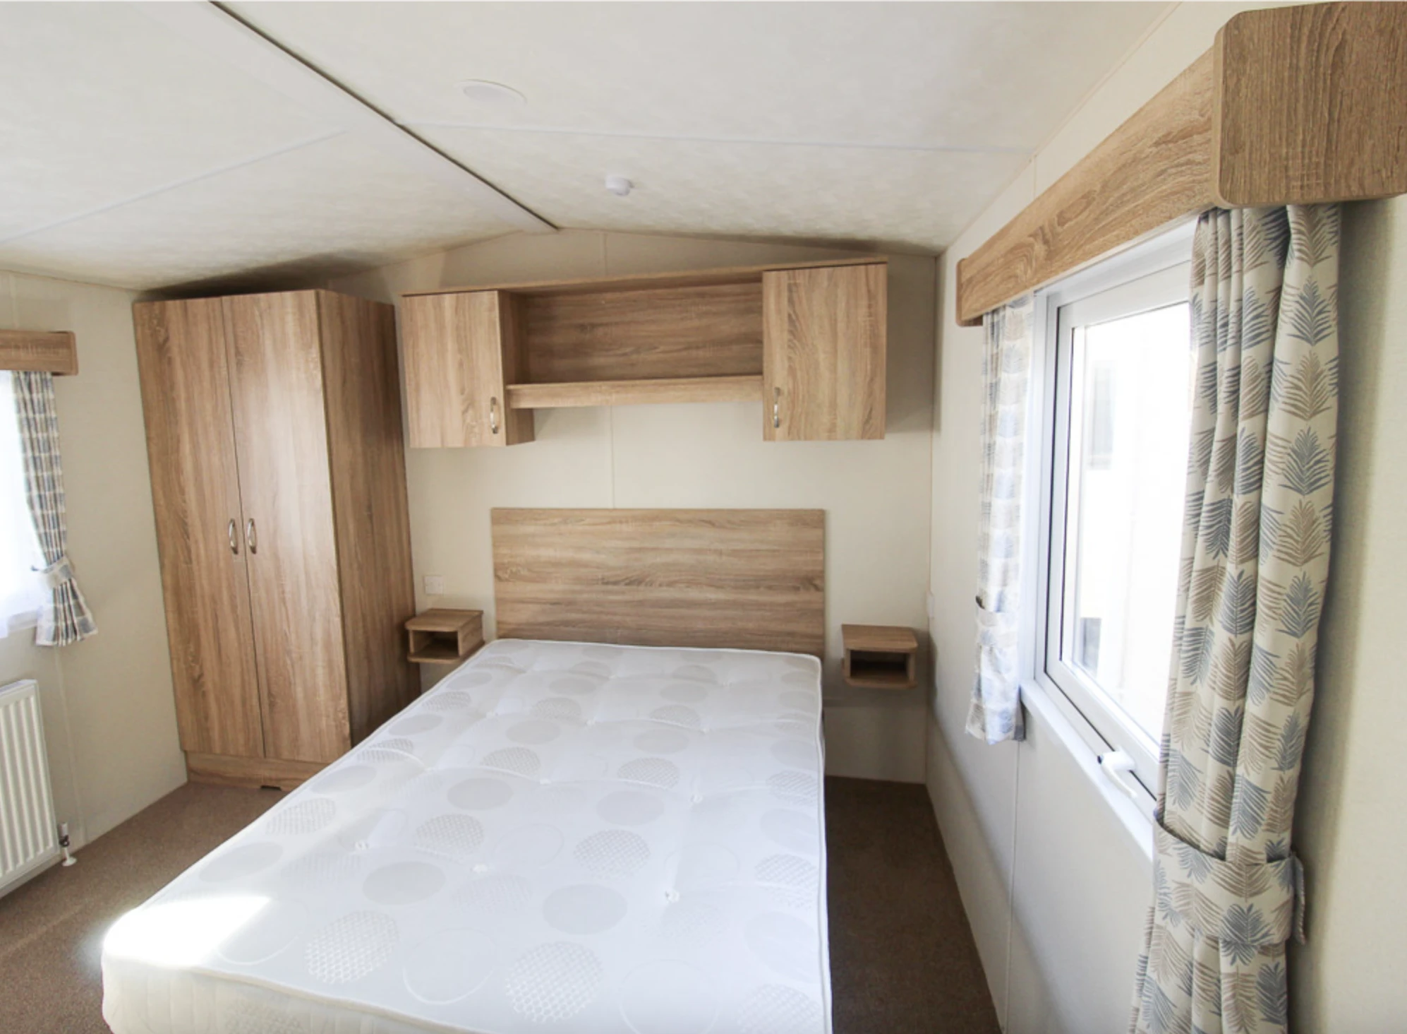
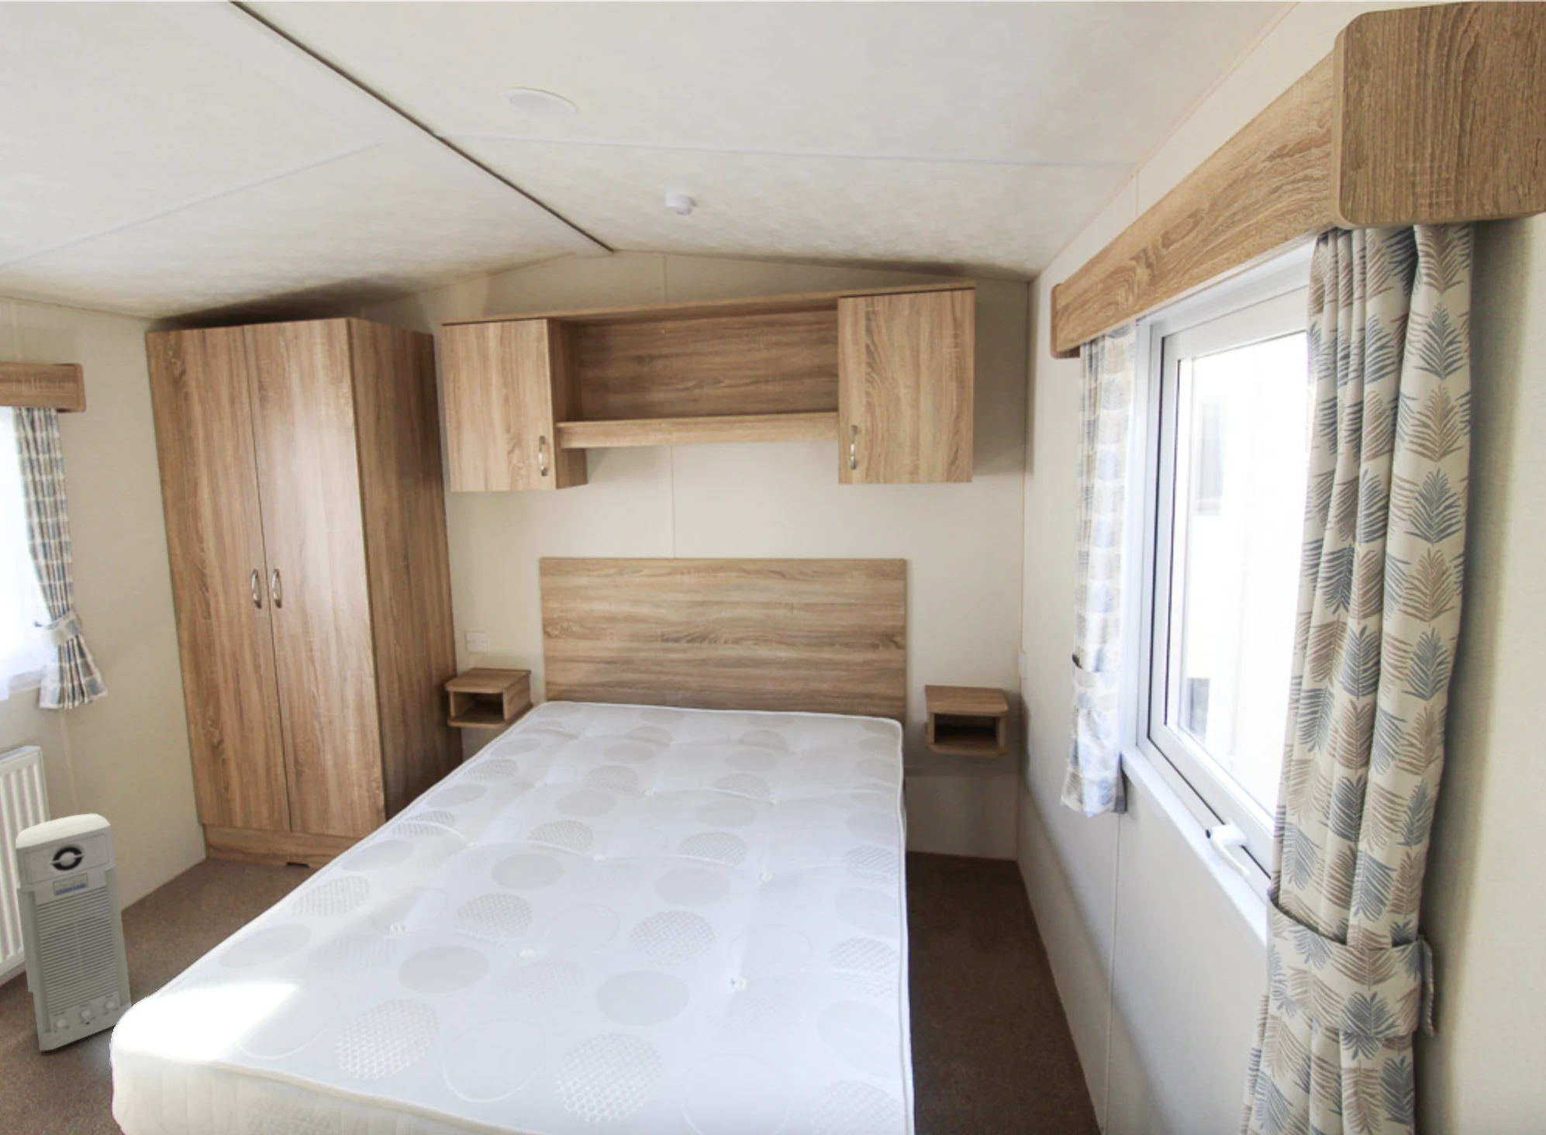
+ air purifier [14,812,132,1052]
